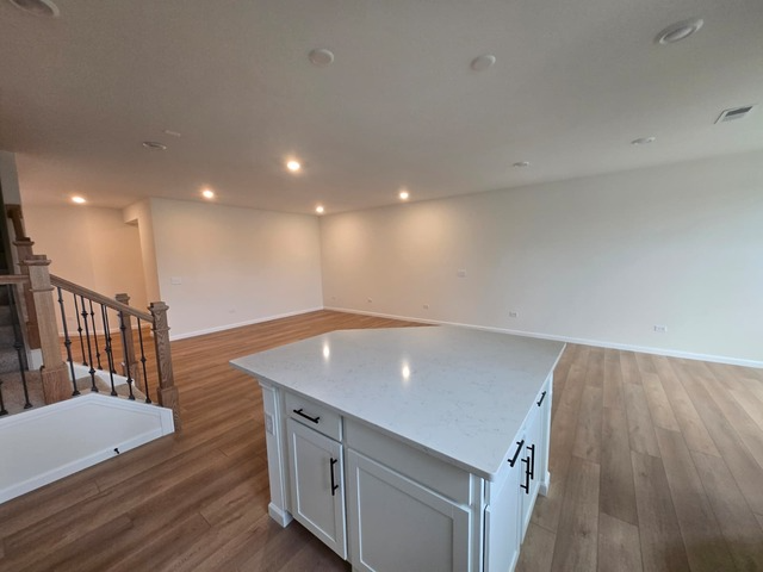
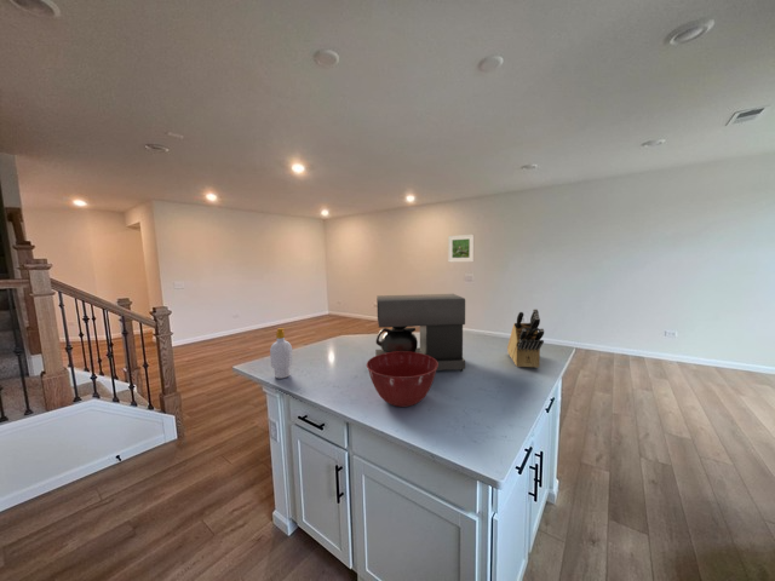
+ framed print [447,234,475,263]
+ soap bottle [269,327,294,380]
+ coffee maker [374,293,466,373]
+ mixing bowl [366,351,438,408]
+ knife block [506,307,545,369]
